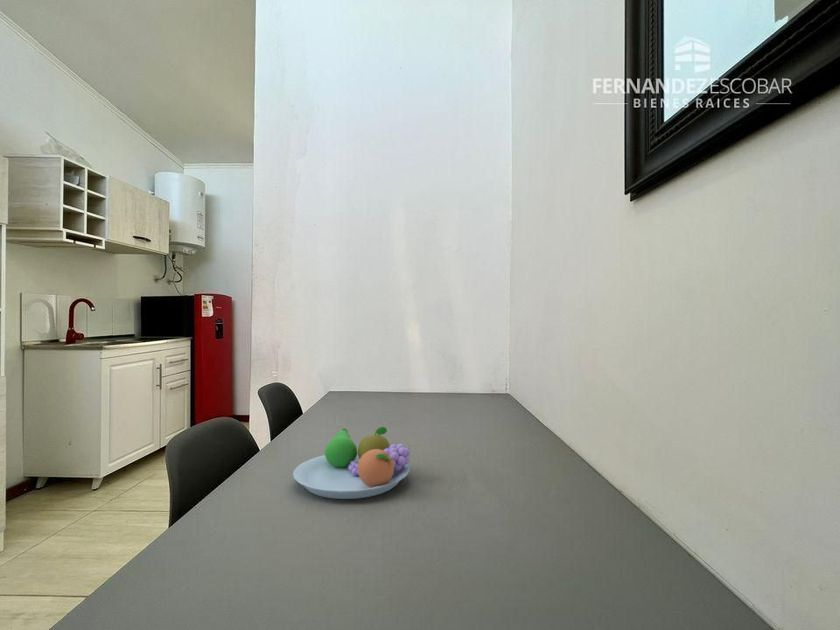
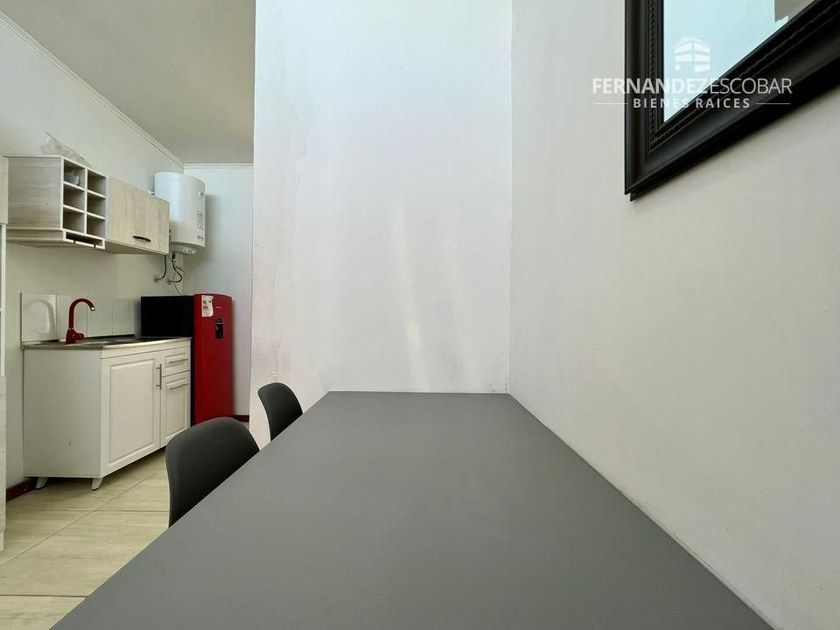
- fruit bowl [292,426,411,500]
